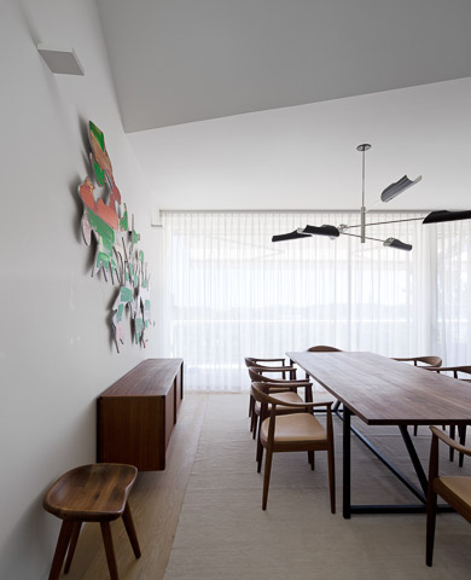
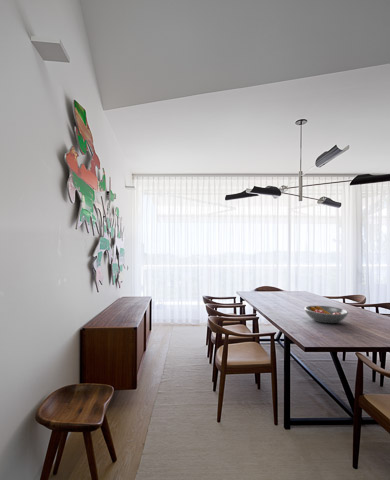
+ fruit bowl [303,304,349,324]
